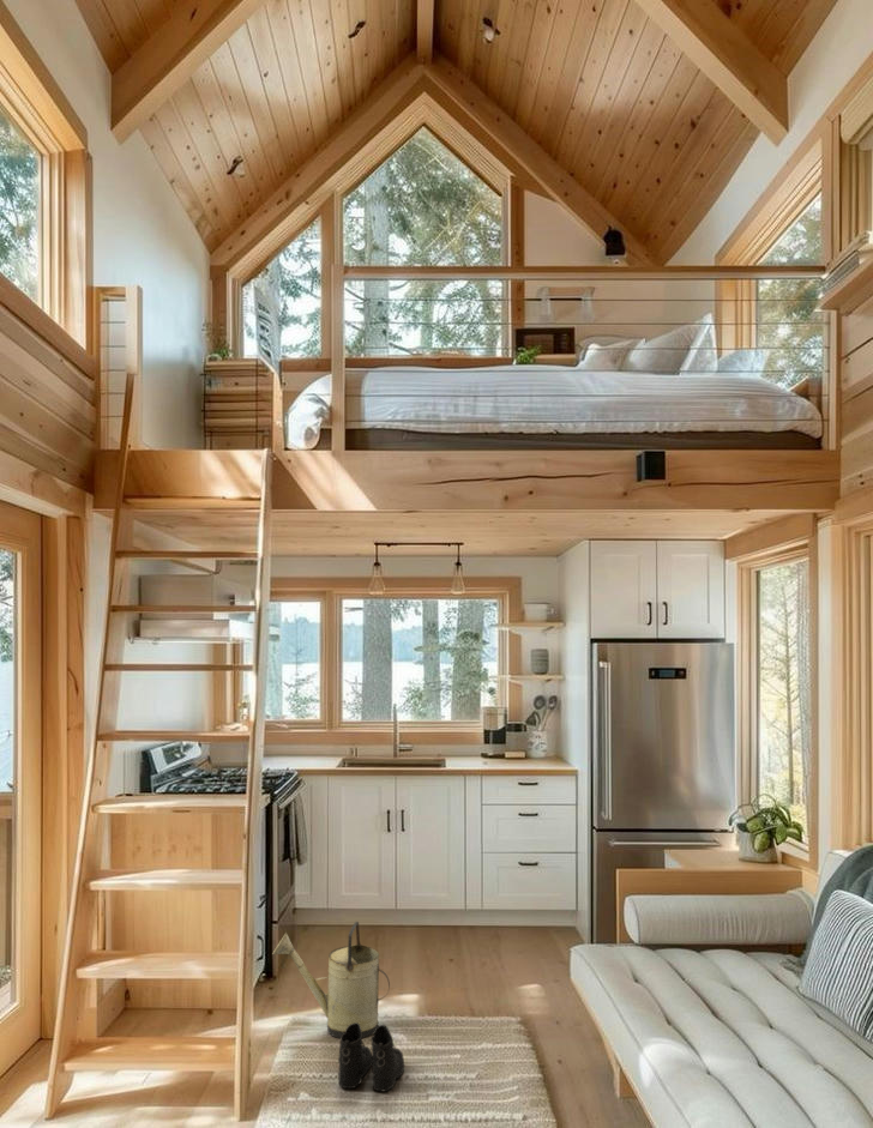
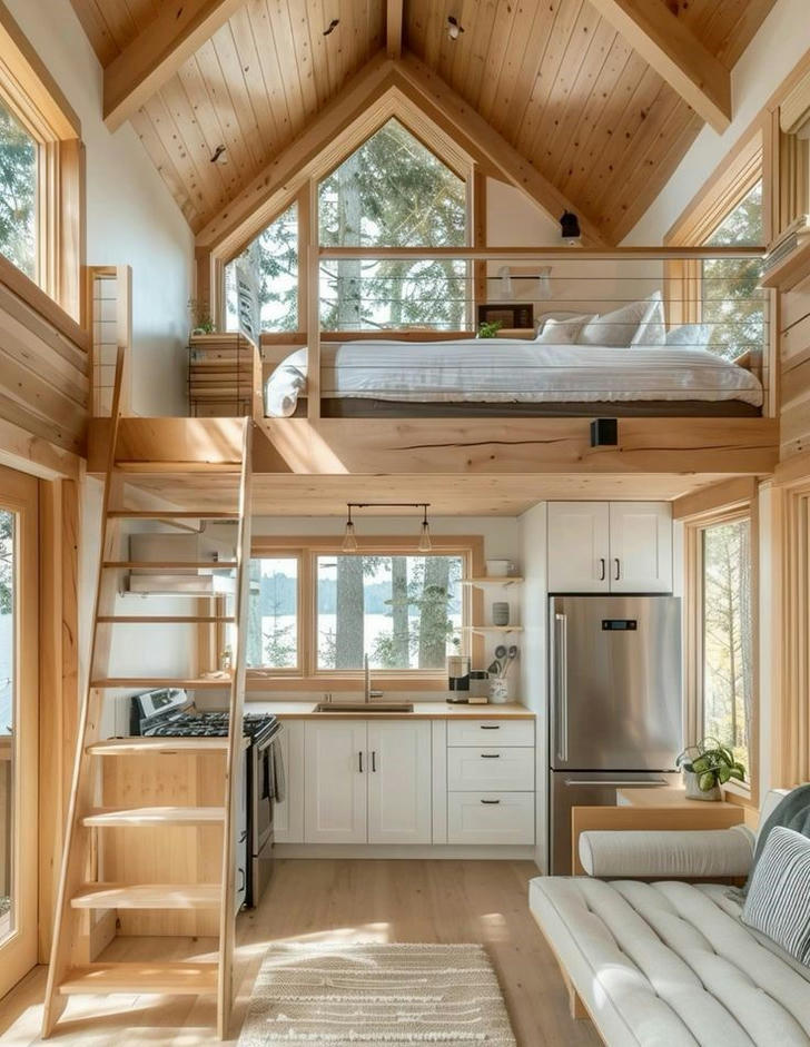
- boots [337,1023,405,1092]
- watering can [271,921,391,1039]
